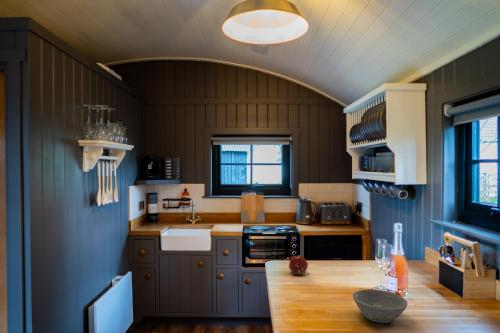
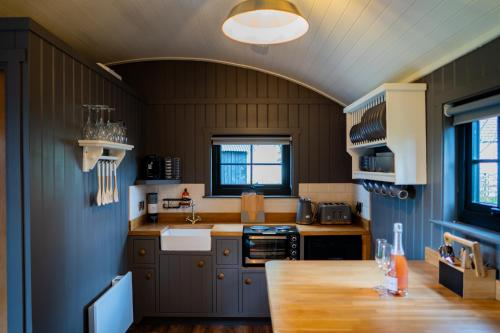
- bowl [352,288,409,324]
- fruit [288,254,309,275]
